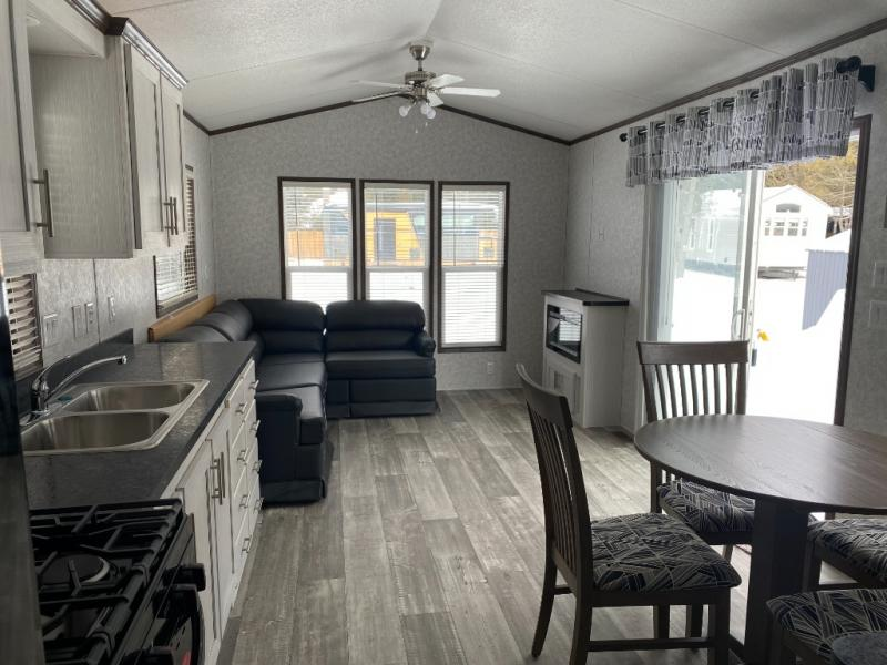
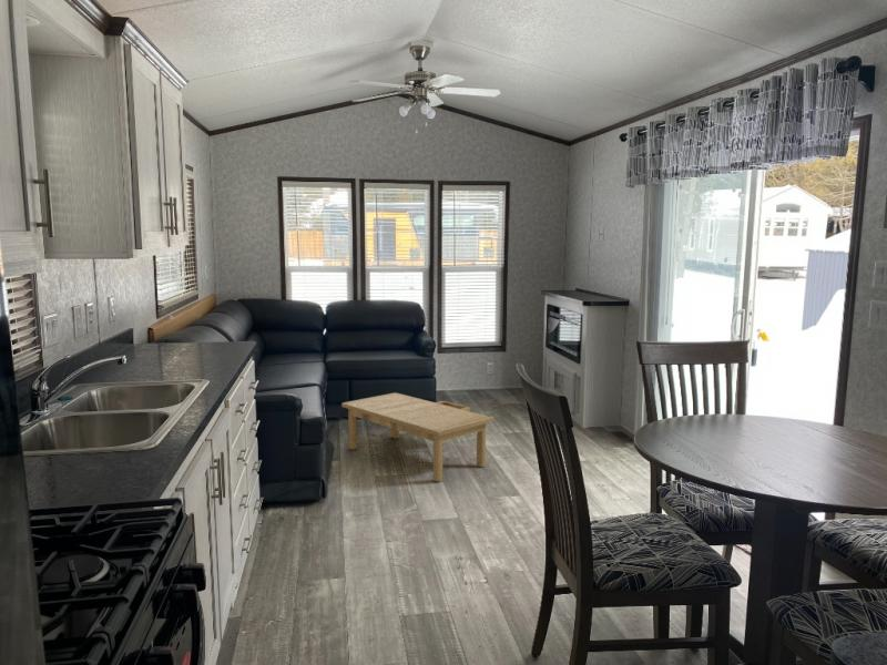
+ coffee table [340,391,495,483]
